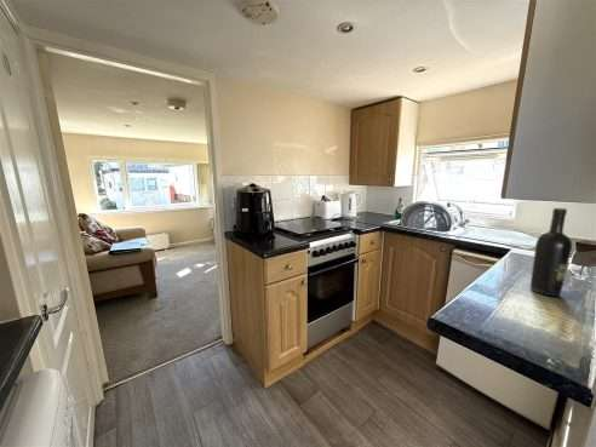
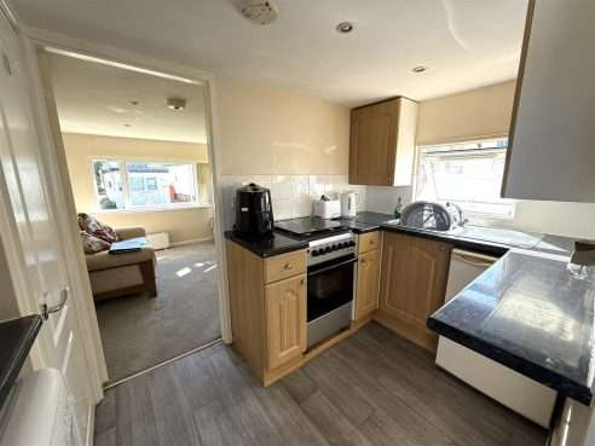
- wine bottle [529,207,573,298]
